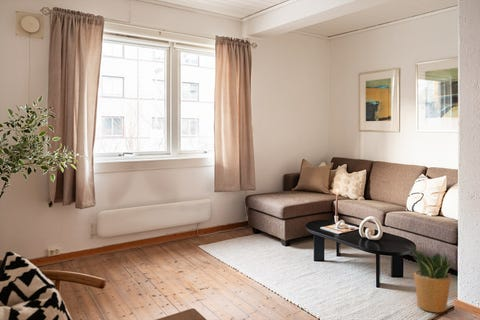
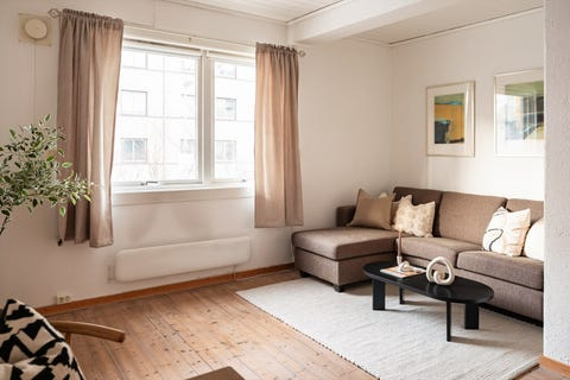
- potted plant [405,245,456,314]
